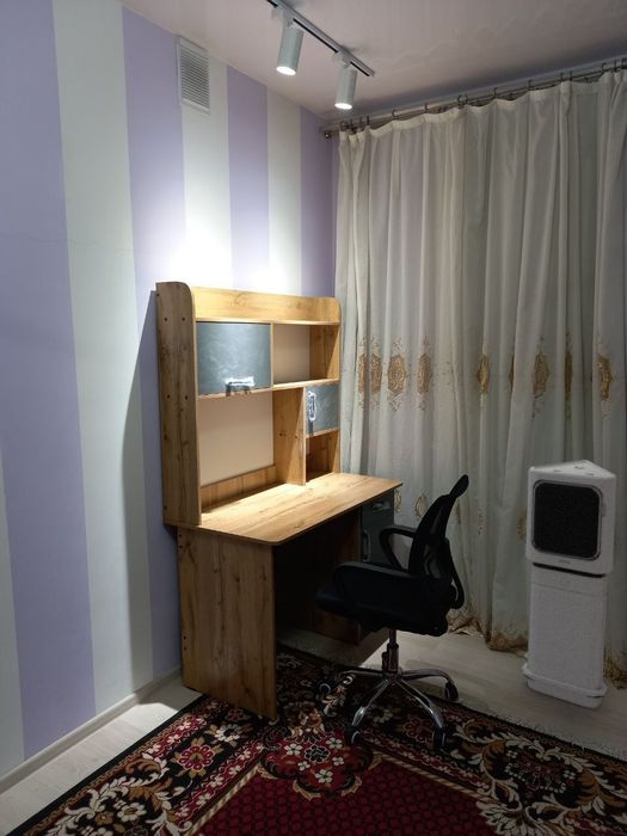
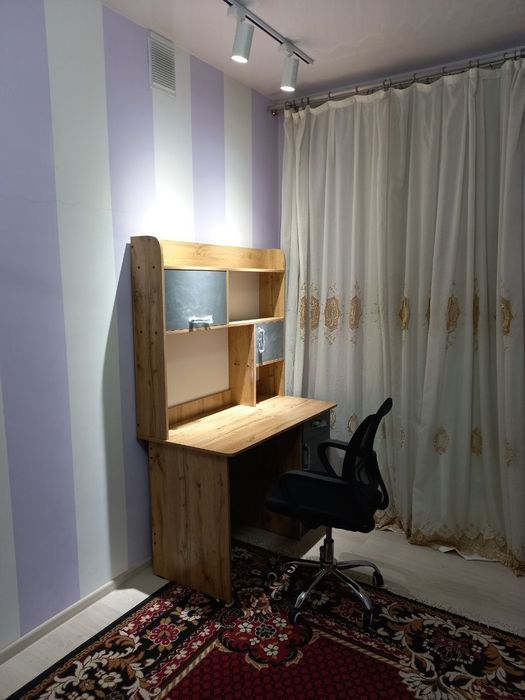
- air purifier [521,459,617,709]
